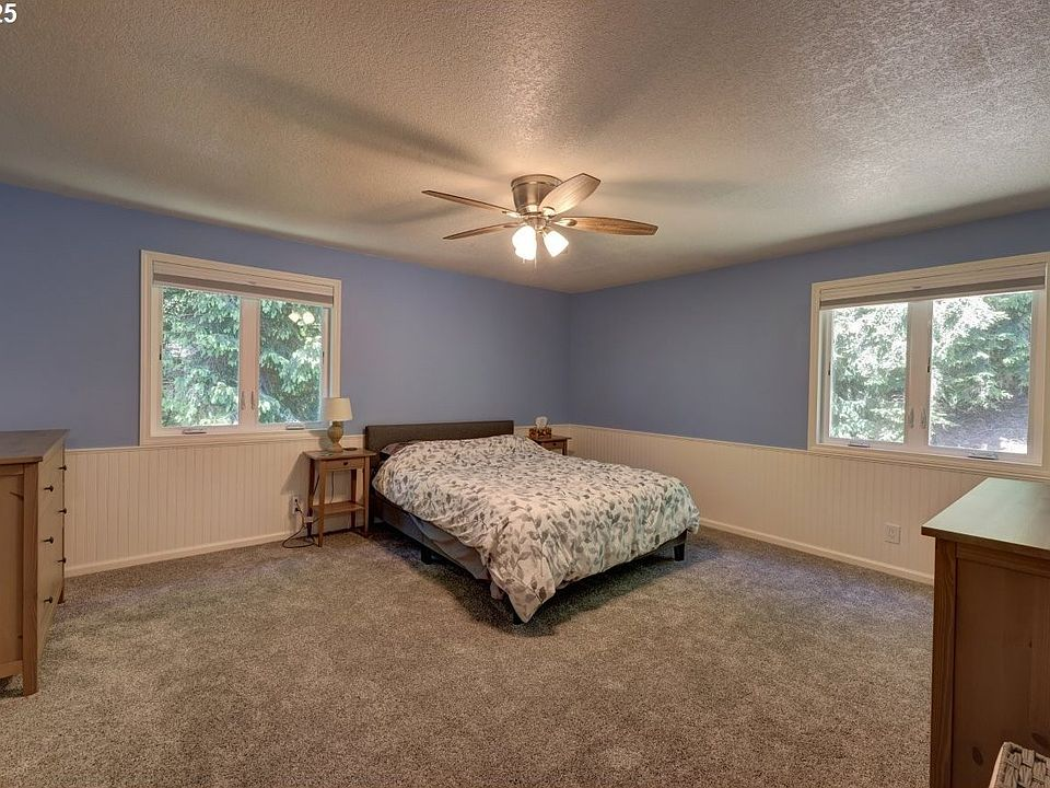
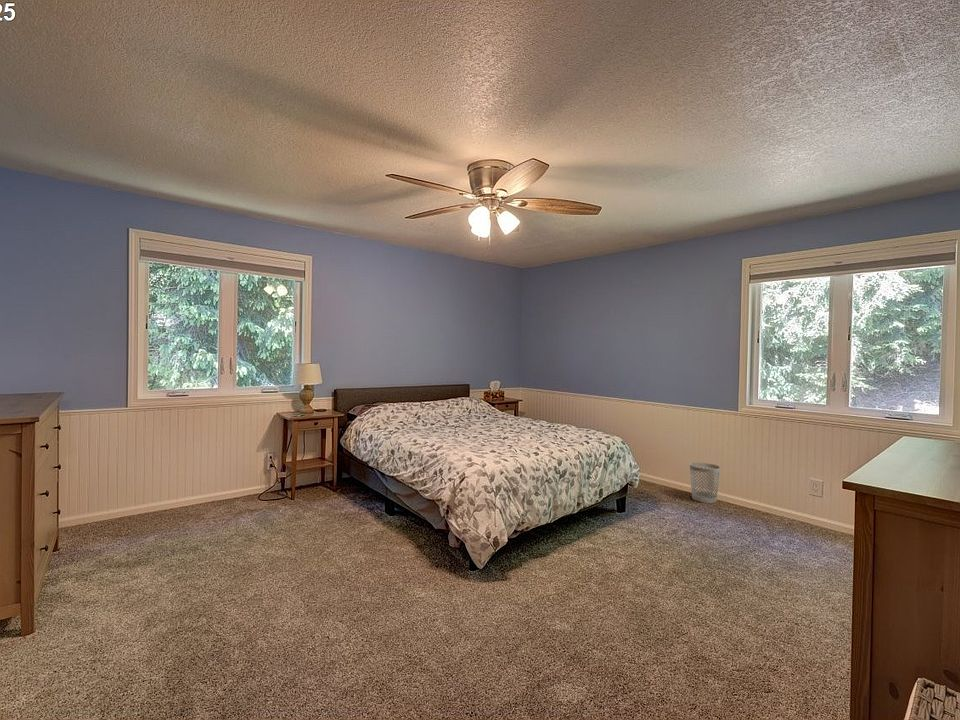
+ wastebasket [689,462,721,504]
